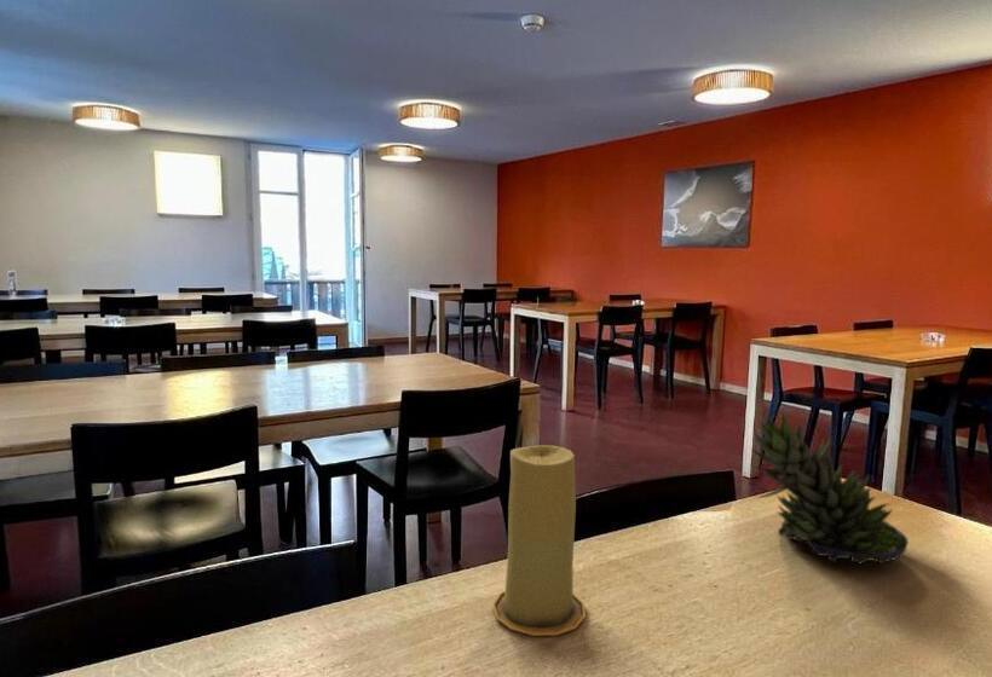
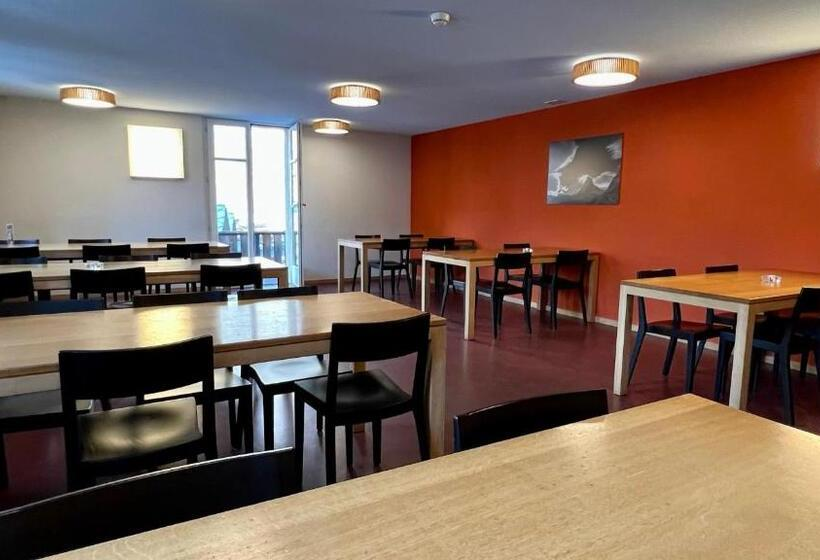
- succulent plant [750,409,910,566]
- candle [491,444,587,637]
